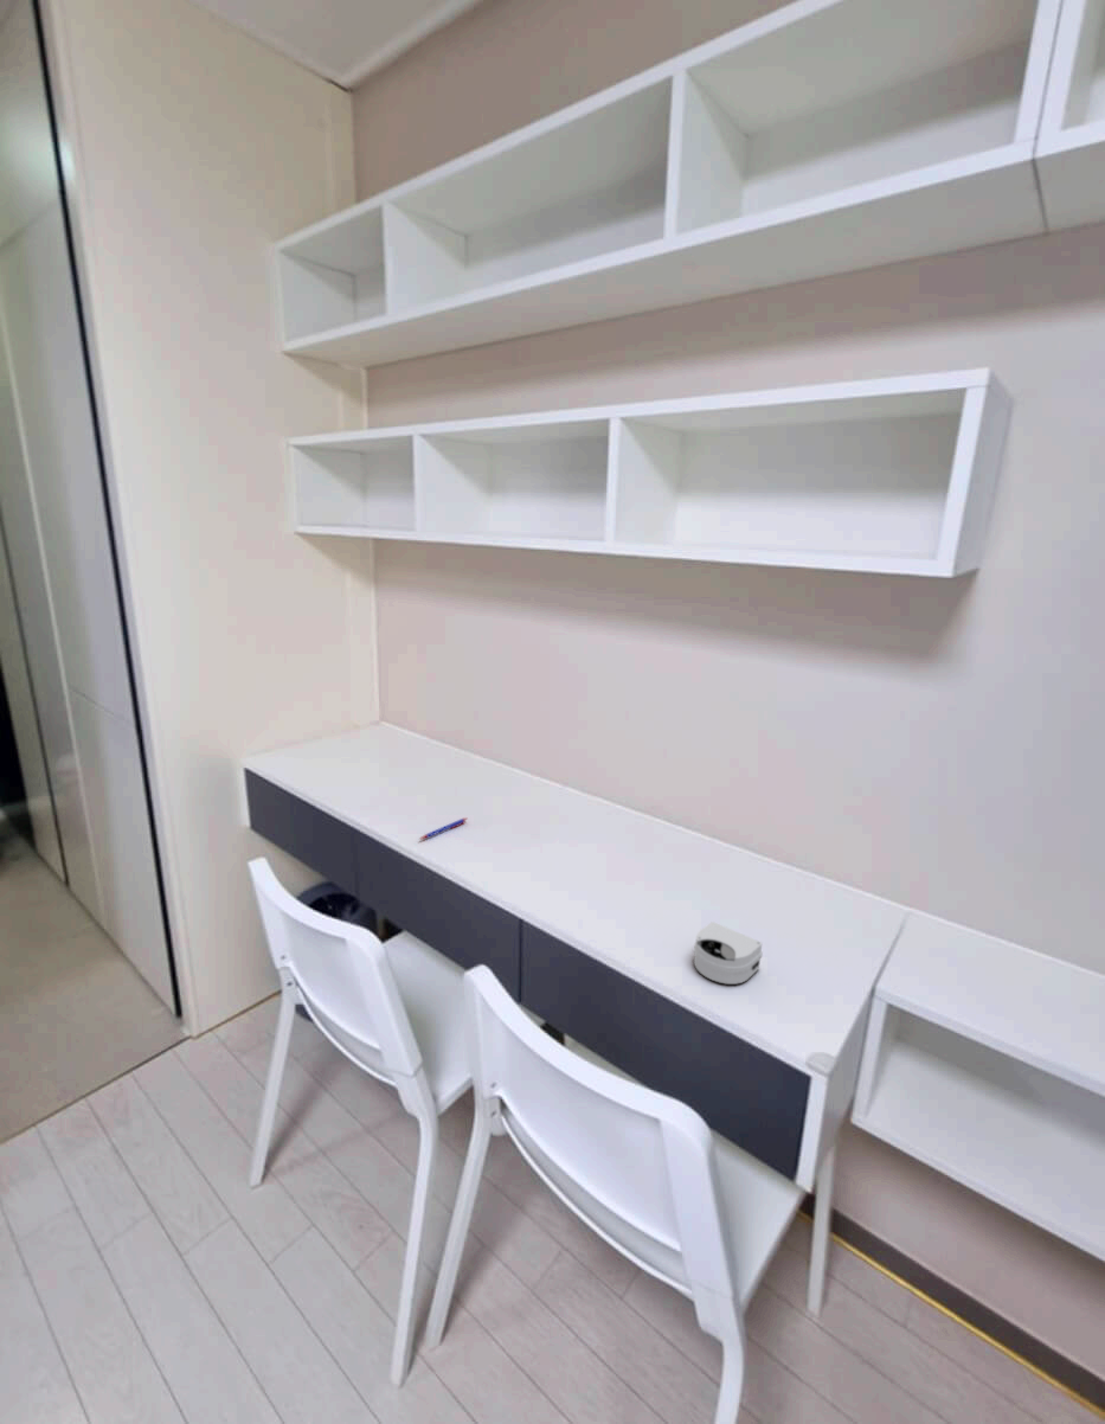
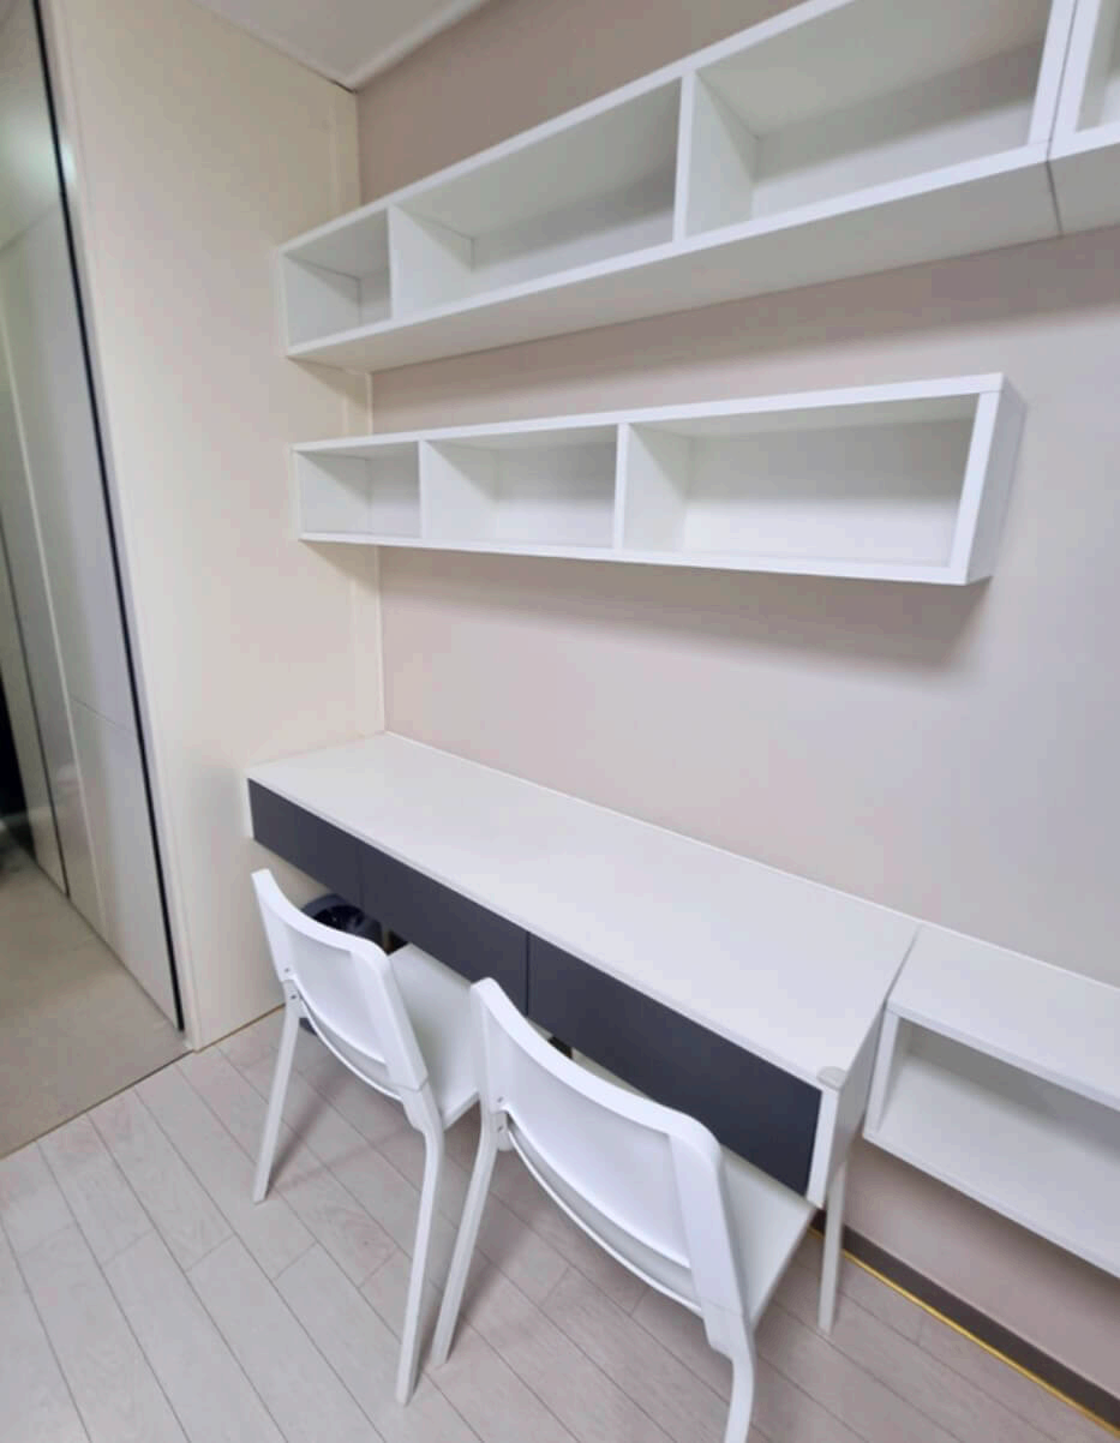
- computer mouse [693,921,764,986]
- pen [418,816,469,841]
